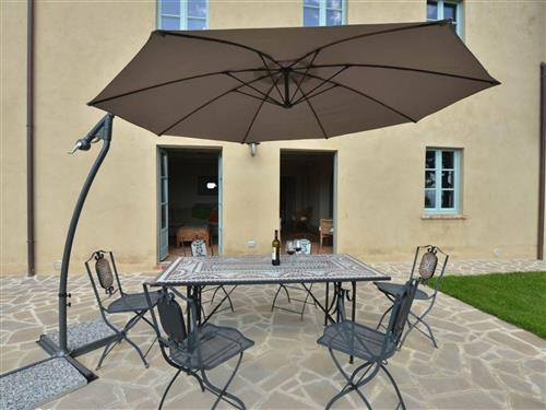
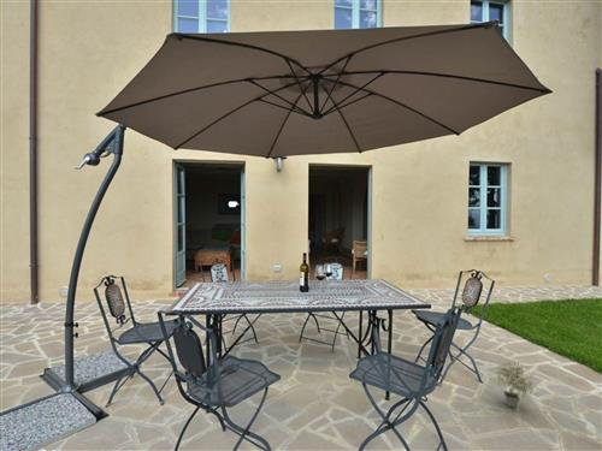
+ potted plant [491,360,538,409]
